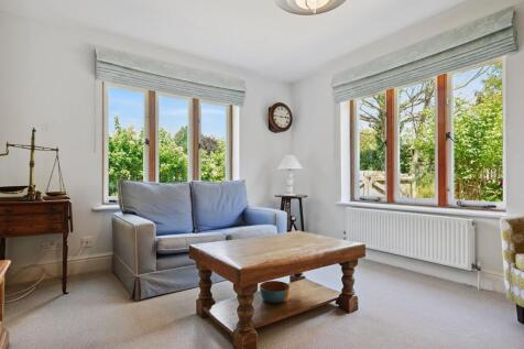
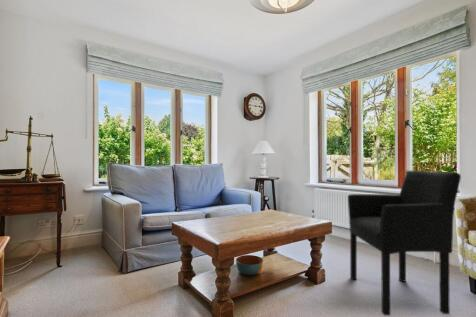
+ armchair [347,170,462,316]
